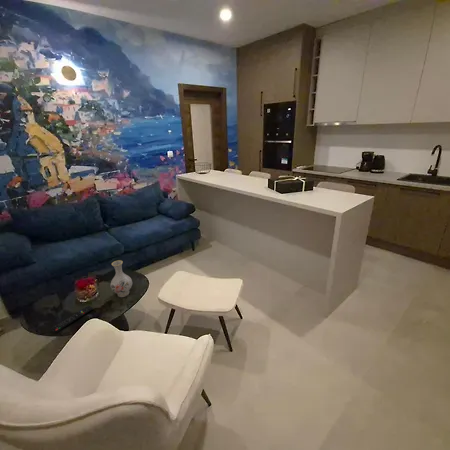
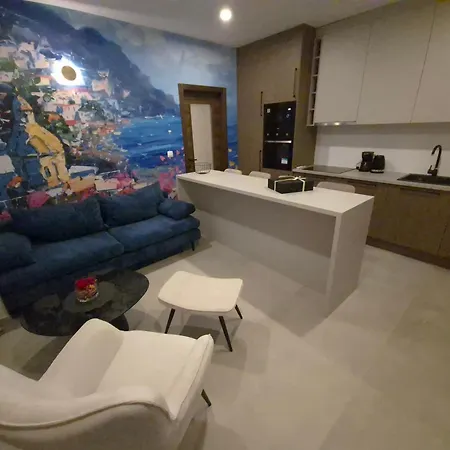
- vase [110,259,133,298]
- remote control [50,305,94,334]
